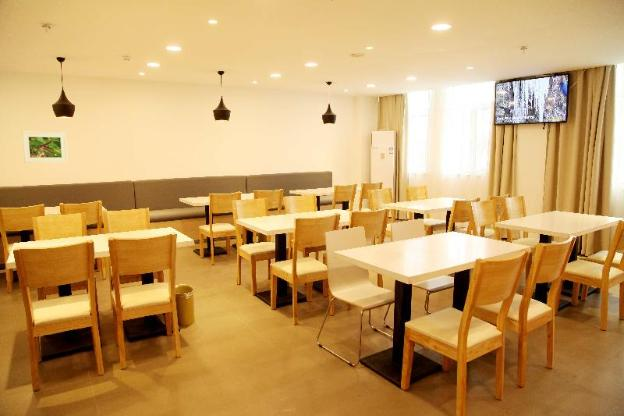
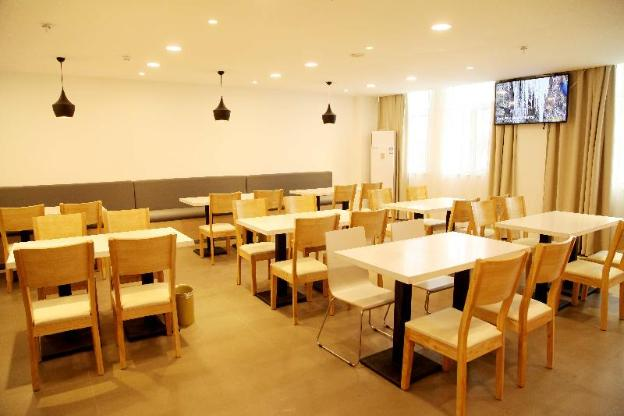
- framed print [21,130,69,164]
